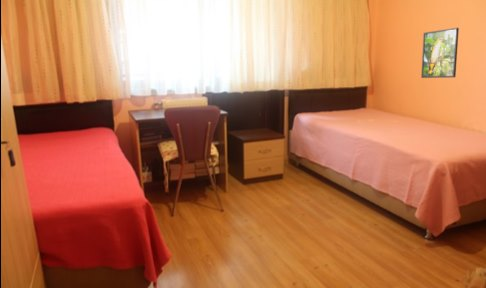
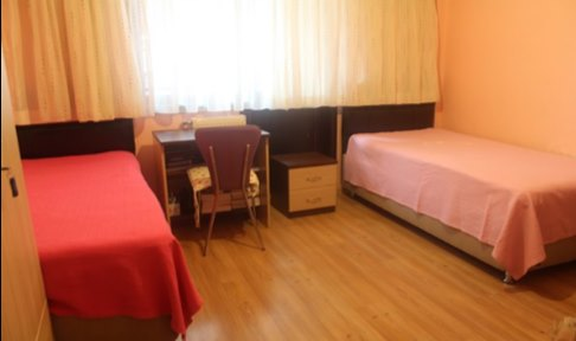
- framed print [420,27,460,79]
